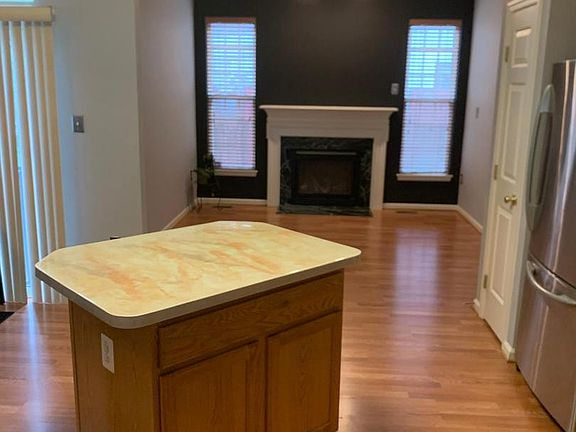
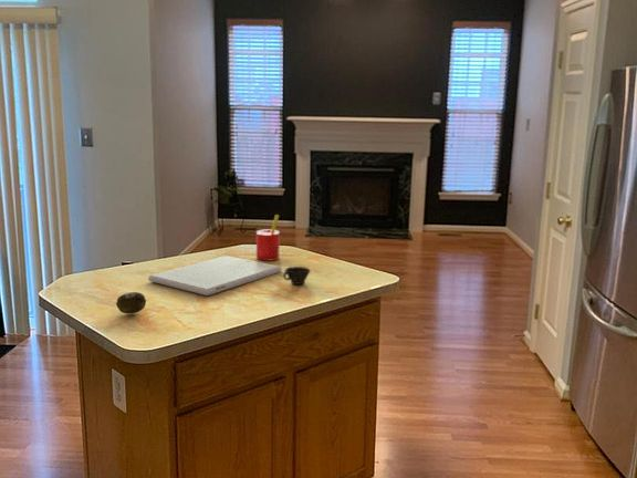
+ cup [282,266,312,285]
+ fruit [115,291,147,314]
+ straw [255,214,281,261]
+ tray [147,254,282,297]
